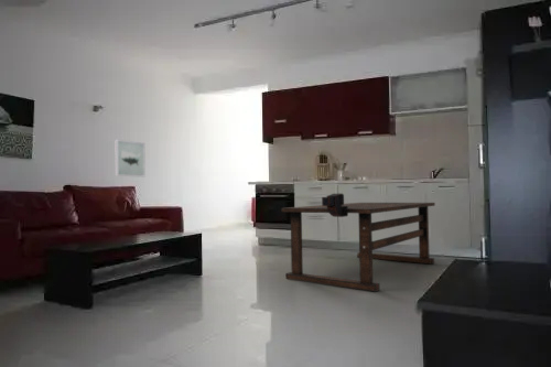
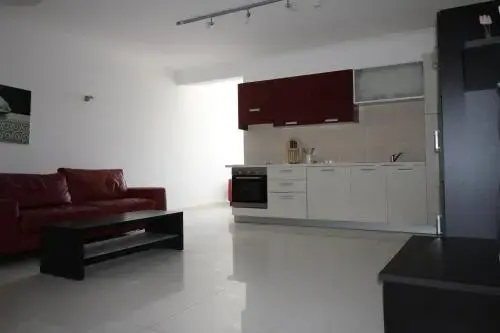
- wall art [114,139,147,177]
- dining table [280,192,436,293]
